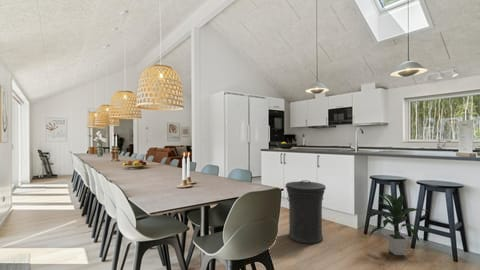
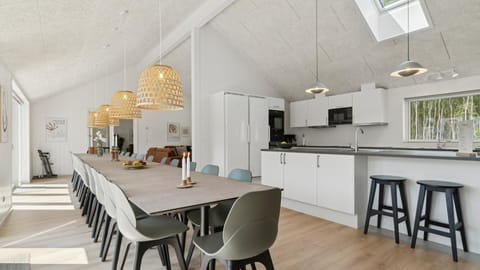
- indoor plant [367,193,429,256]
- trash can [284,179,327,245]
